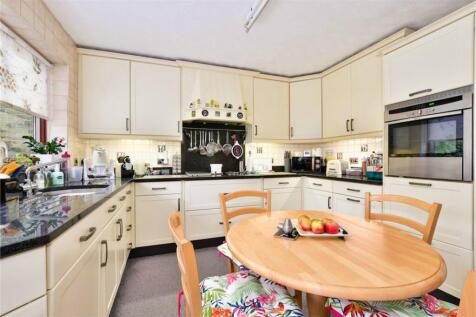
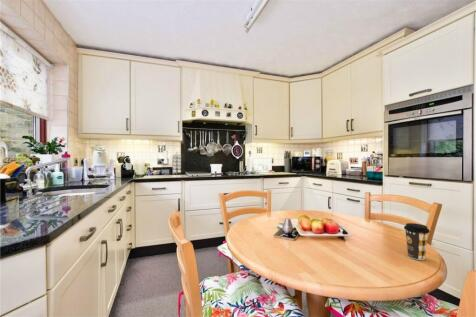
+ coffee cup [403,222,431,261]
